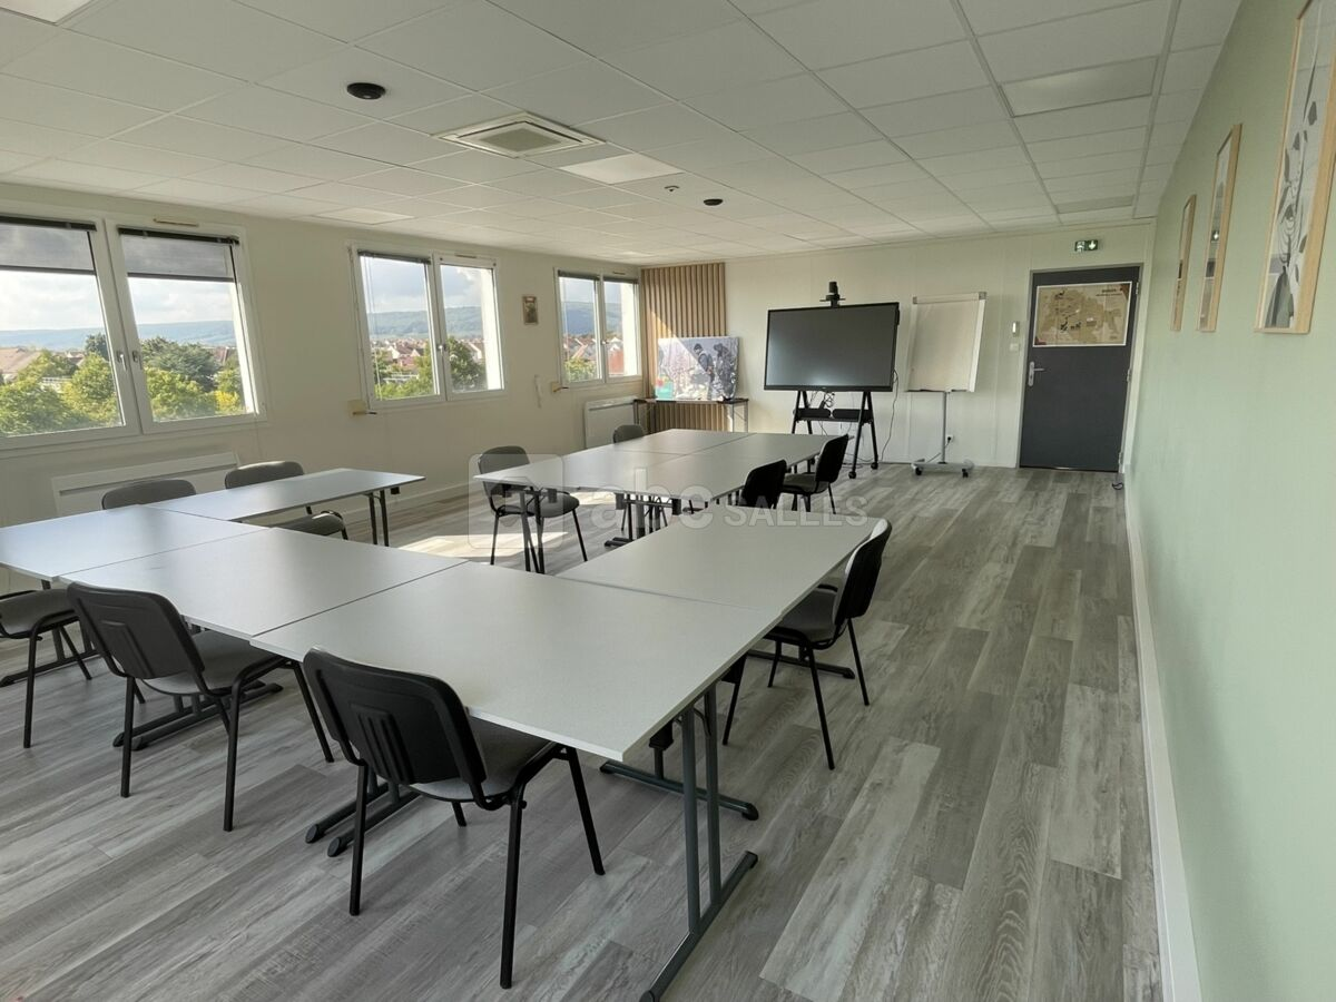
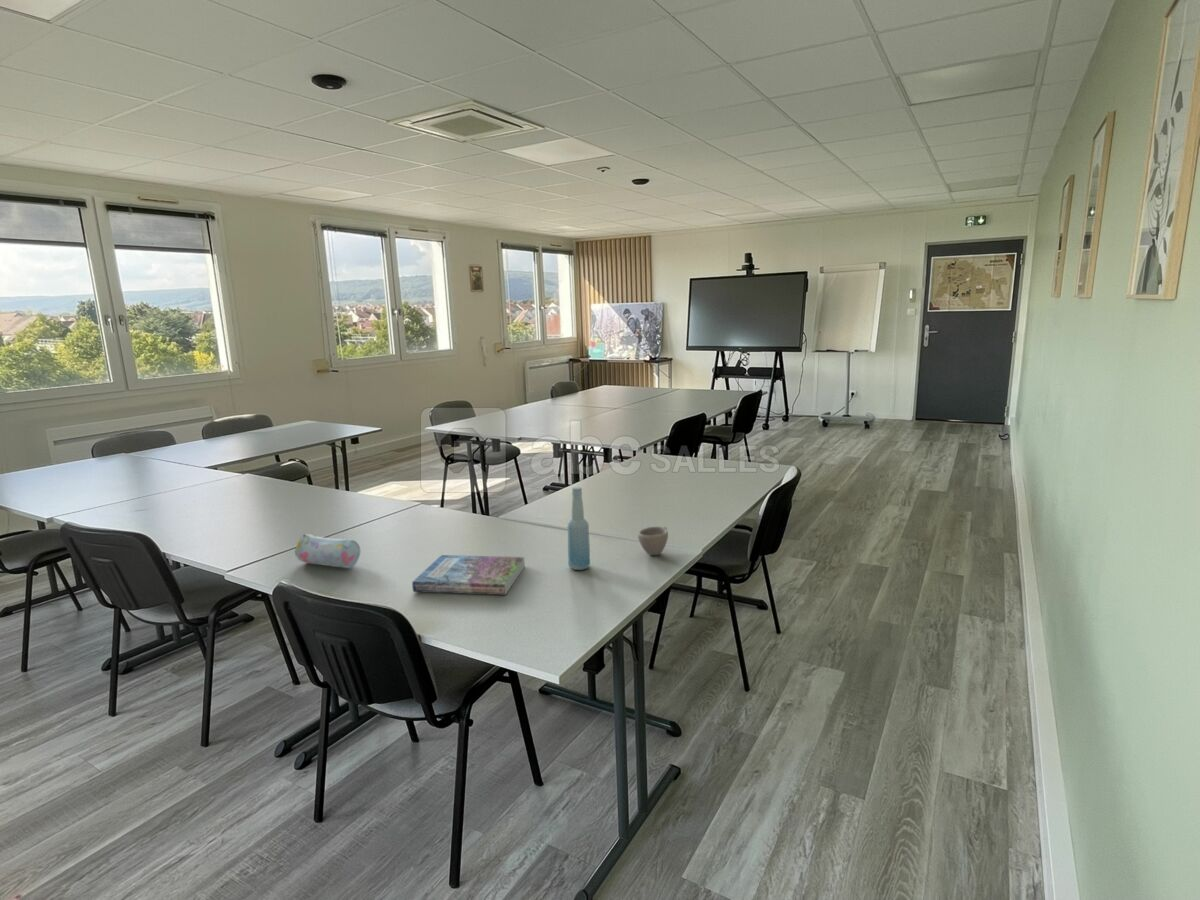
+ pencil case [294,533,361,569]
+ cup [637,525,669,556]
+ book [411,554,526,596]
+ bottle [567,486,591,571]
